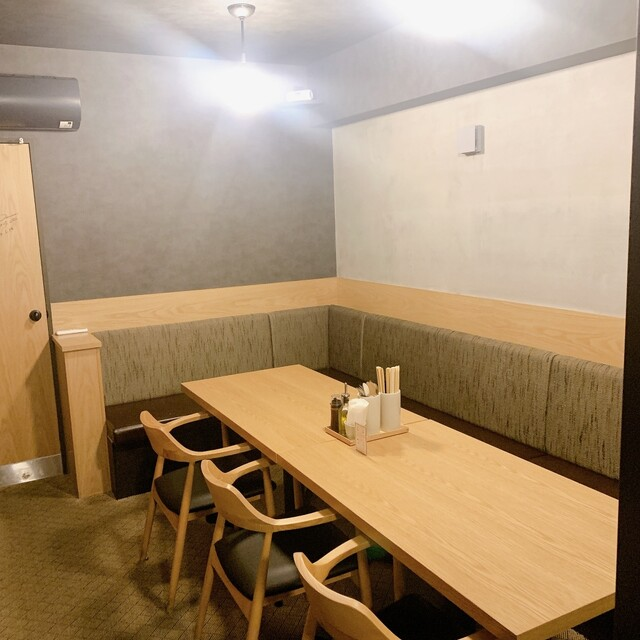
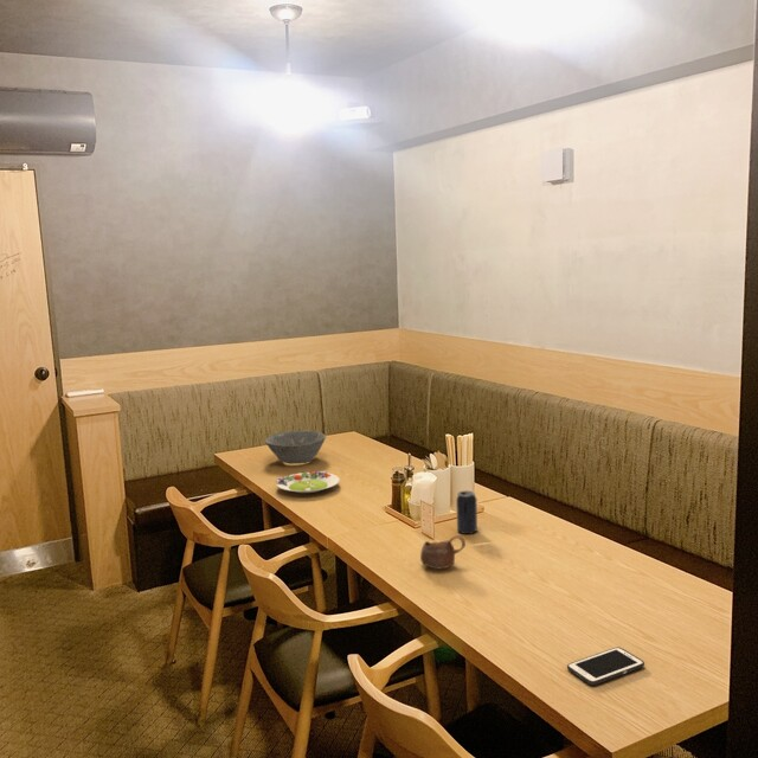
+ cell phone [566,645,645,686]
+ bowl [264,429,327,465]
+ salad plate [275,470,341,494]
+ beverage can [455,490,478,535]
+ cup [419,534,467,570]
